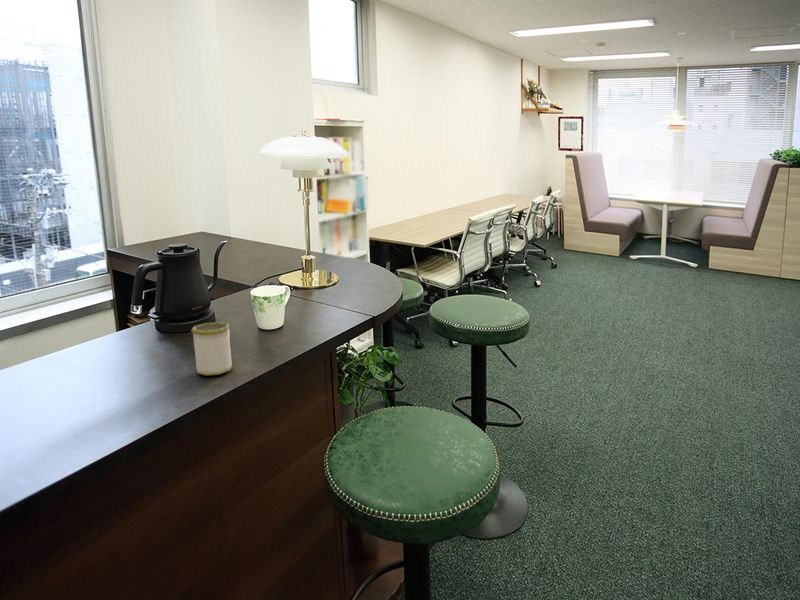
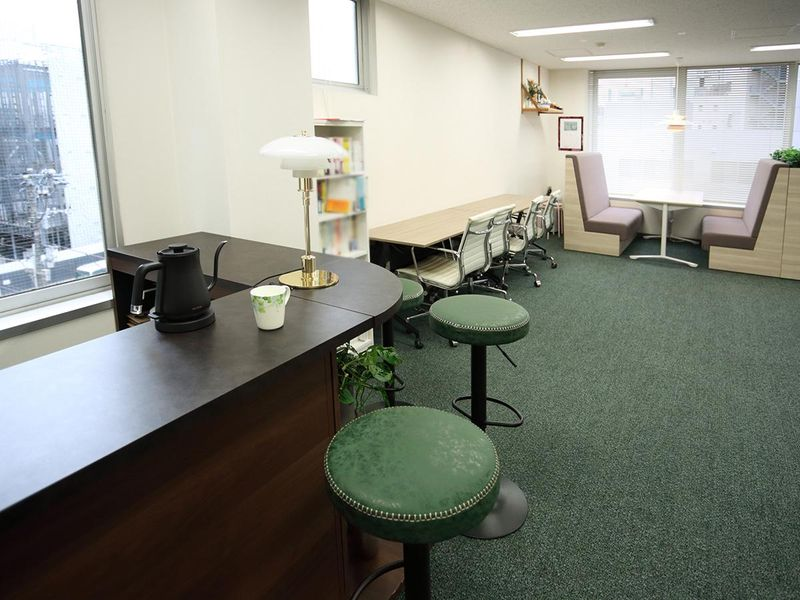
- mug [190,321,233,377]
